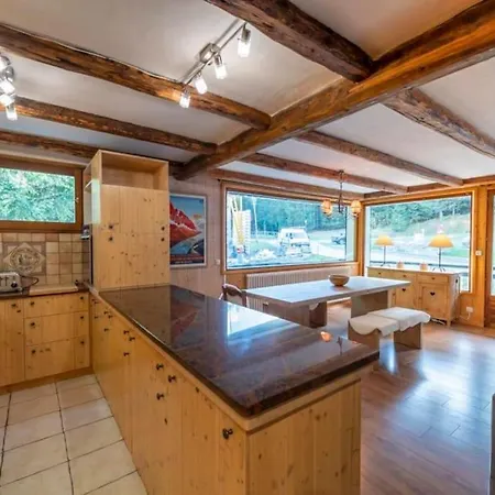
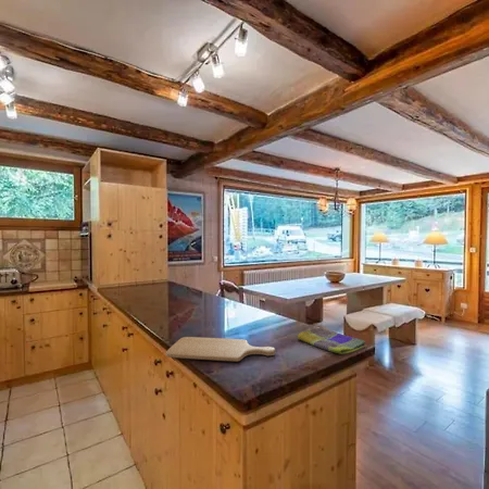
+ dish towel [296,326,368,355]
+ chopping board [165,336,276,362]
